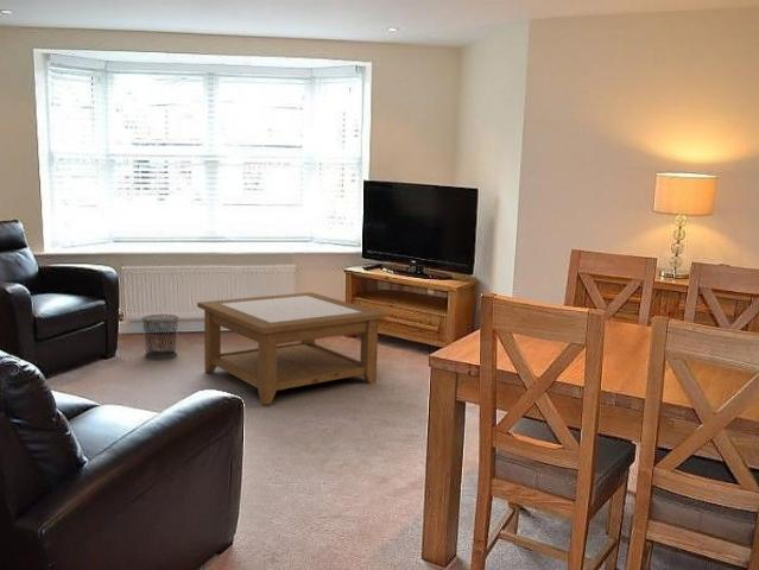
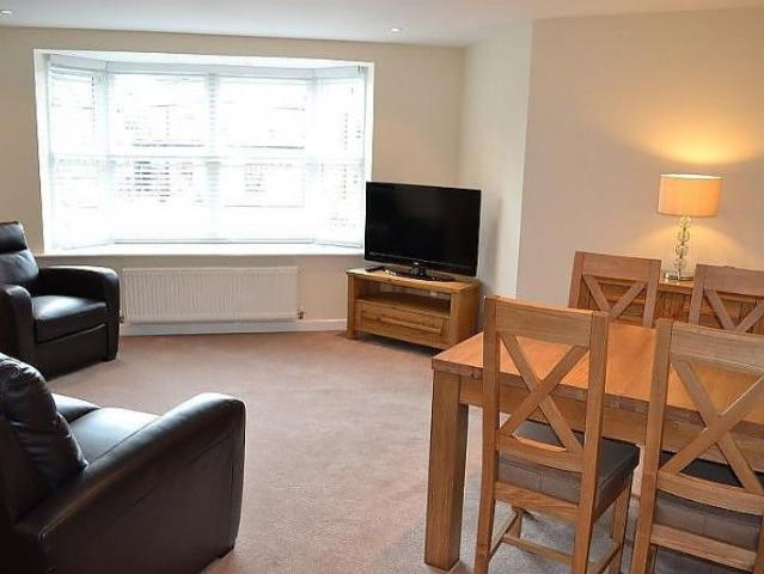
- waste bin [140,314,181,361]
- coffee table [196,291,387,406]
